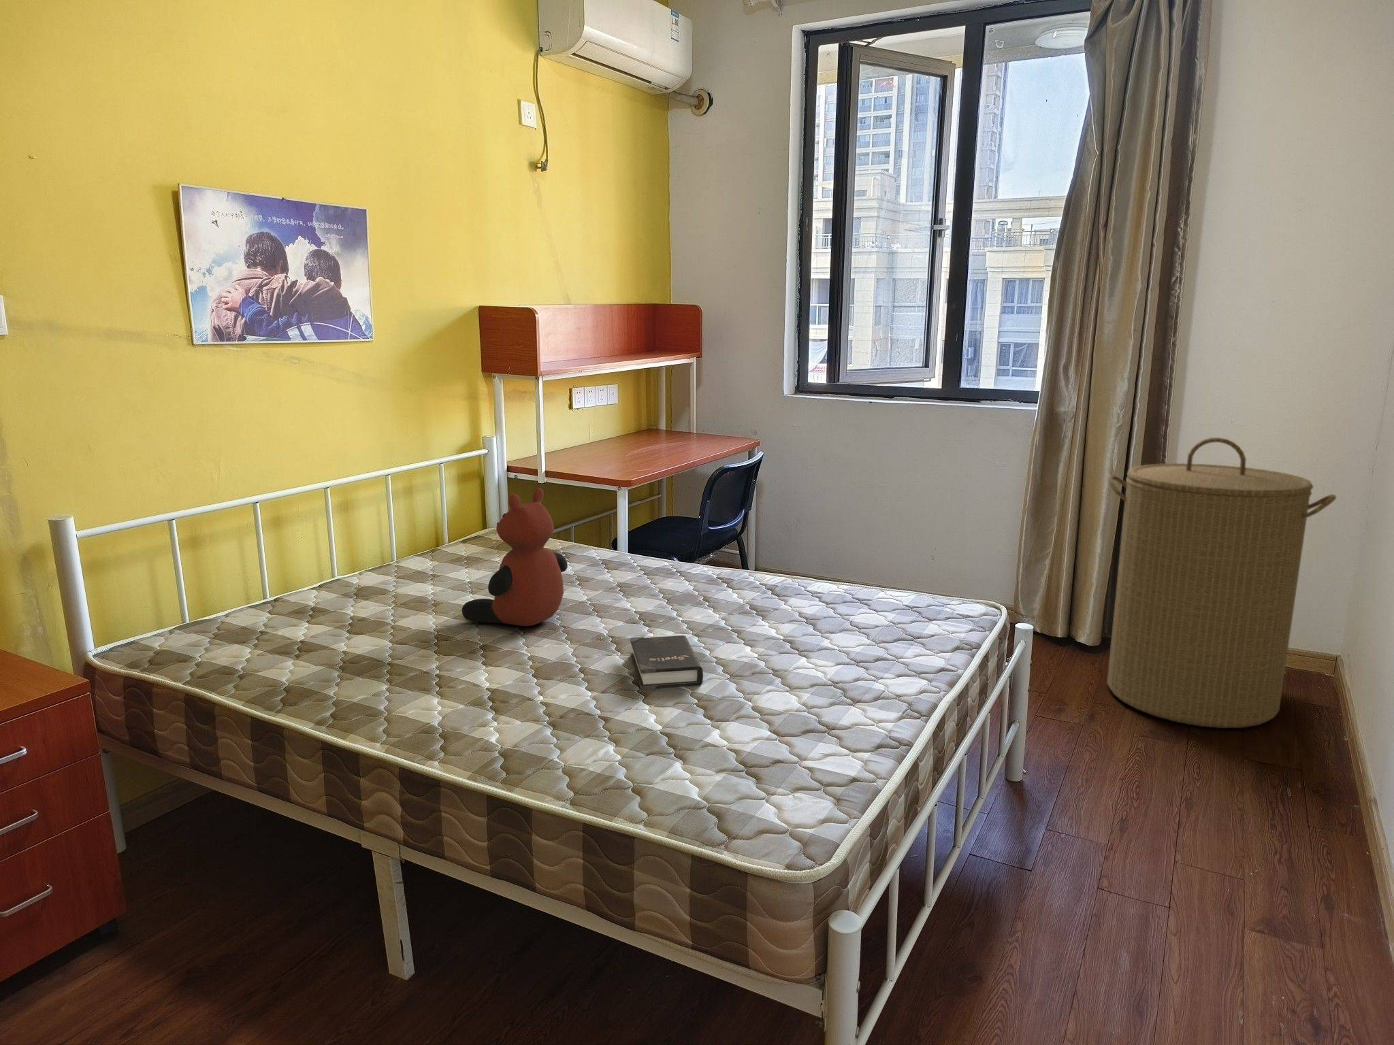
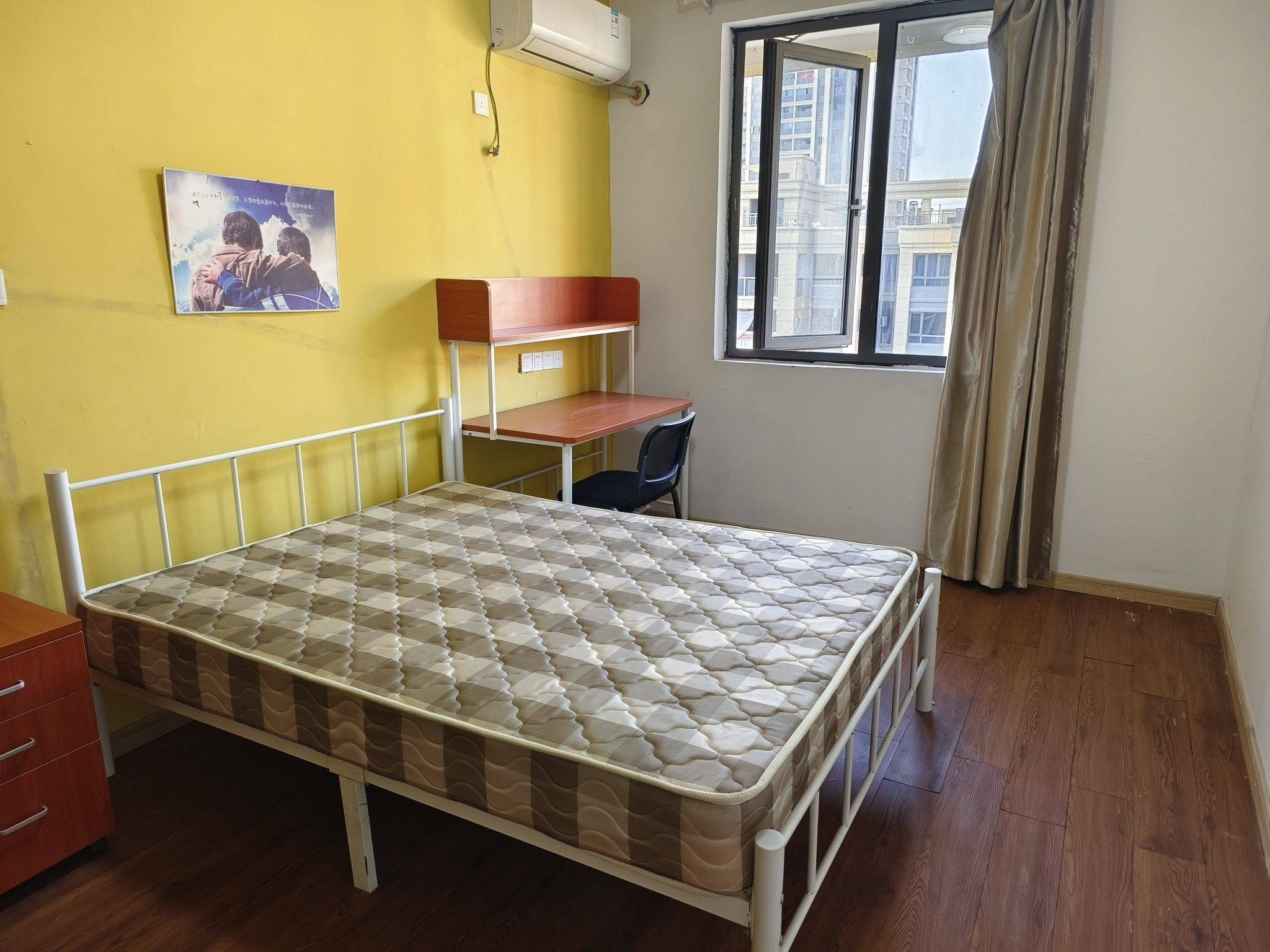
- laundry hamper [1106,437,1337,729]
- hardback book [630,634,704,689]
- teddy bear [461,487,569,627]
